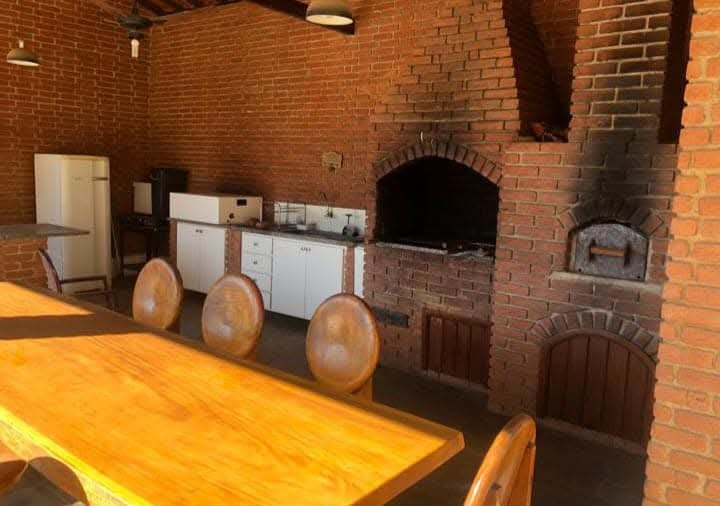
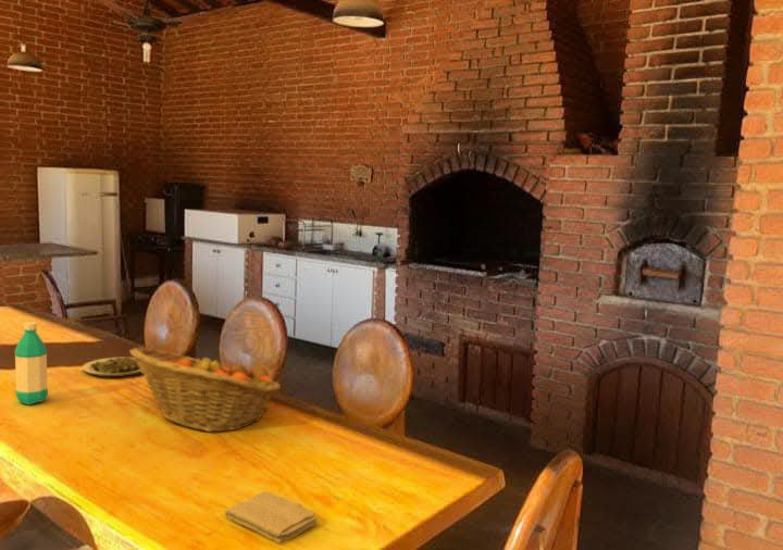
+ fruit basket [128,347,282,433]
+ water bottle [13,321,49,405]
+ washcloth [224,490,319,545]
+ plate [82,355,144,378]
